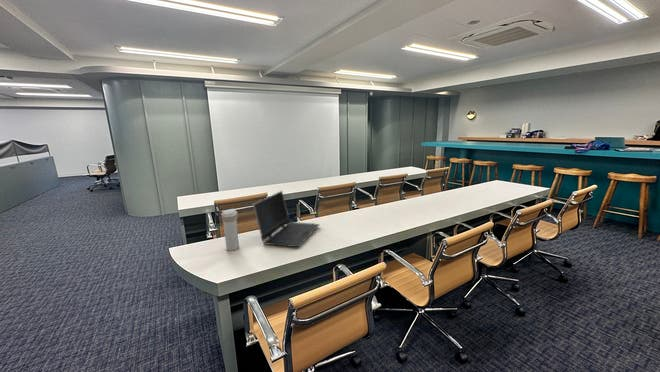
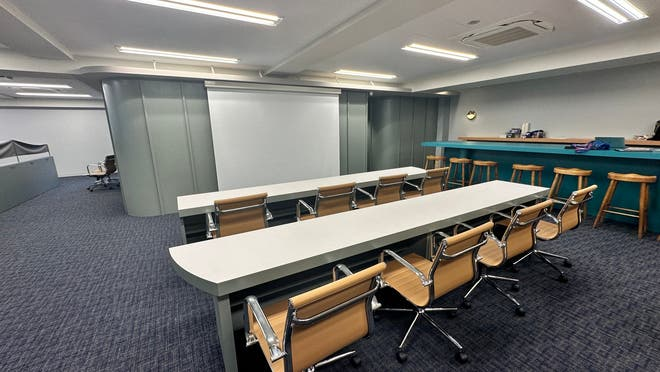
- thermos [220,208,240,252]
- laptop computer [252,190,321,248]
